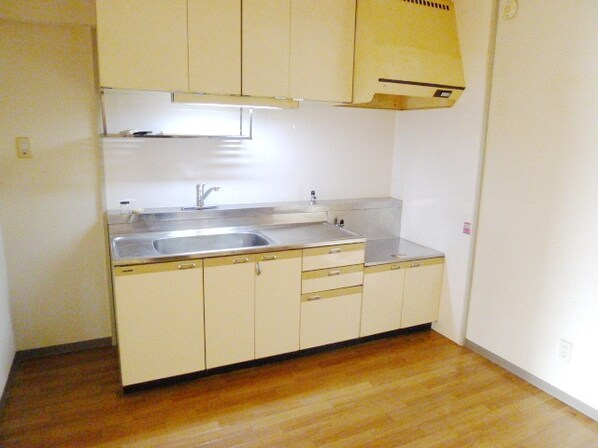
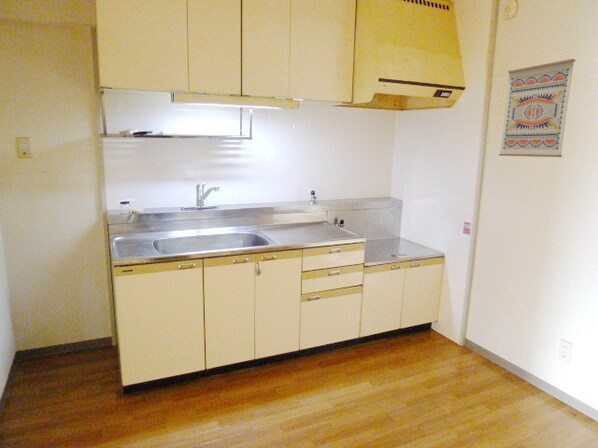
+ wall art [498,58,576,158]
